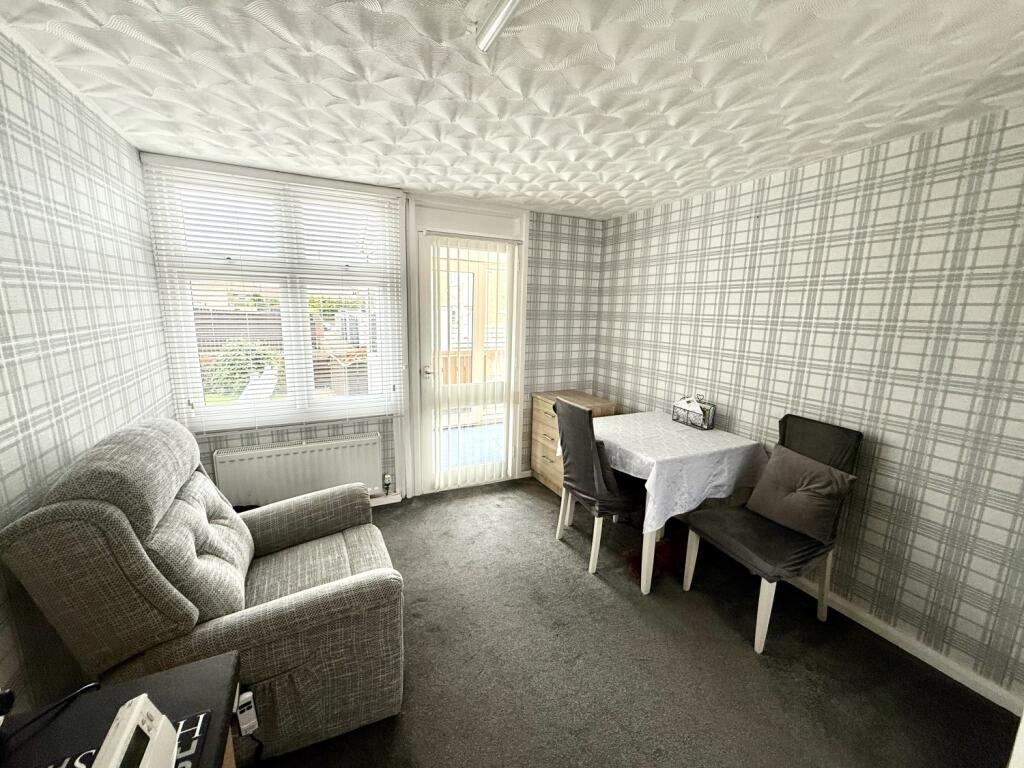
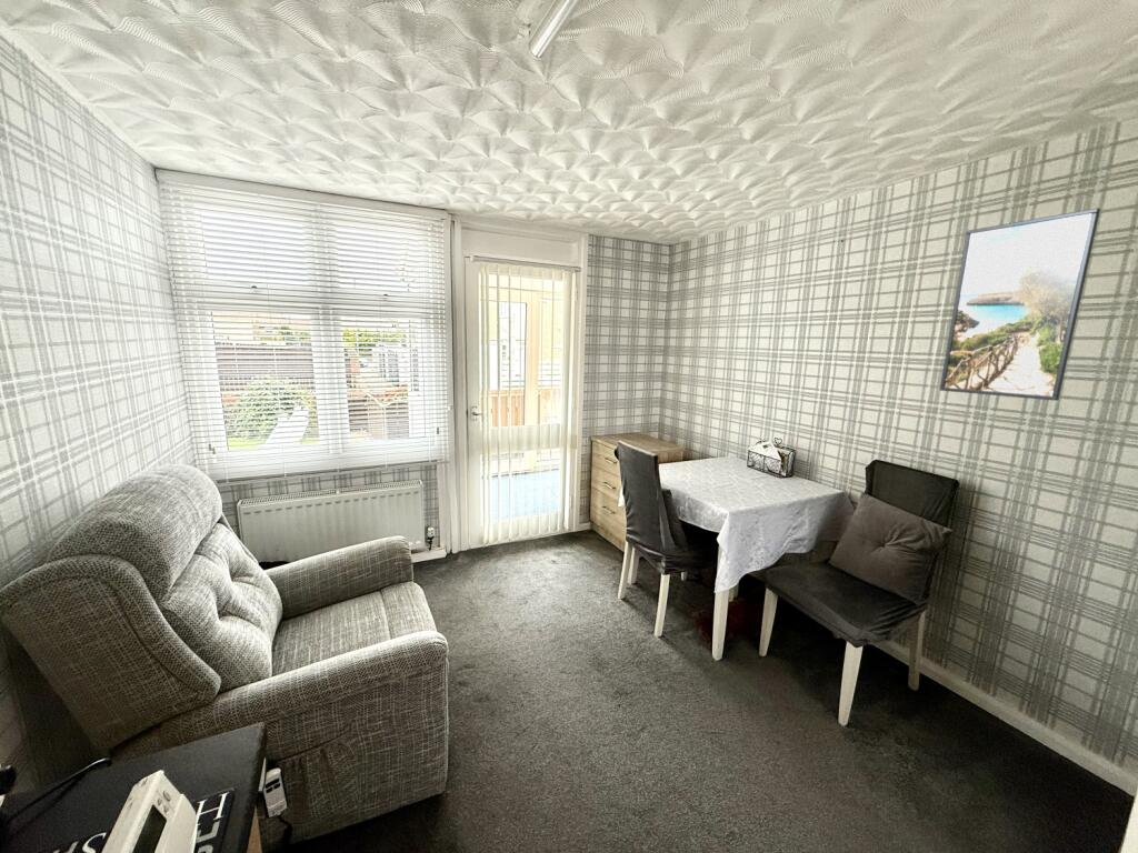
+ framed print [939,207,1101,402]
